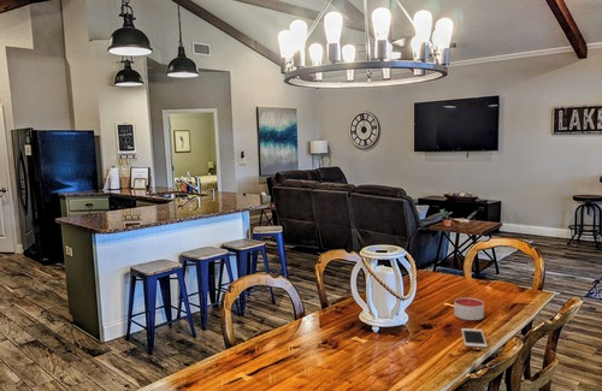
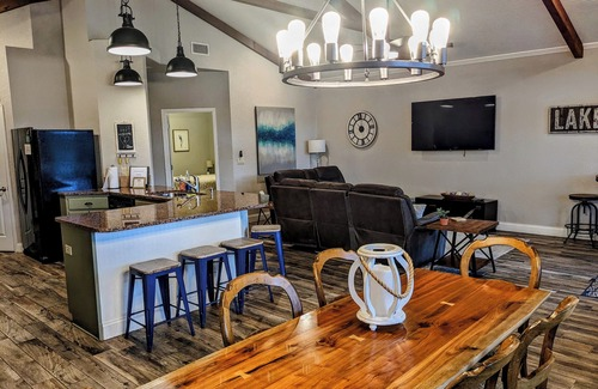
- cell phone [460,327,489,349]
- candle [453,296,485,321]
